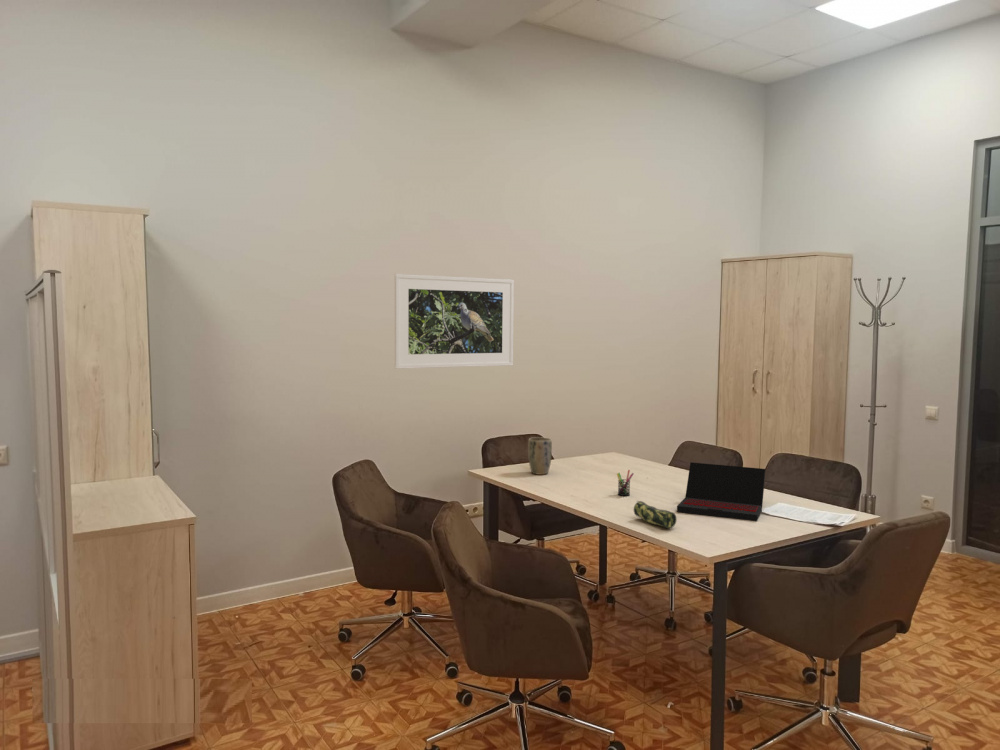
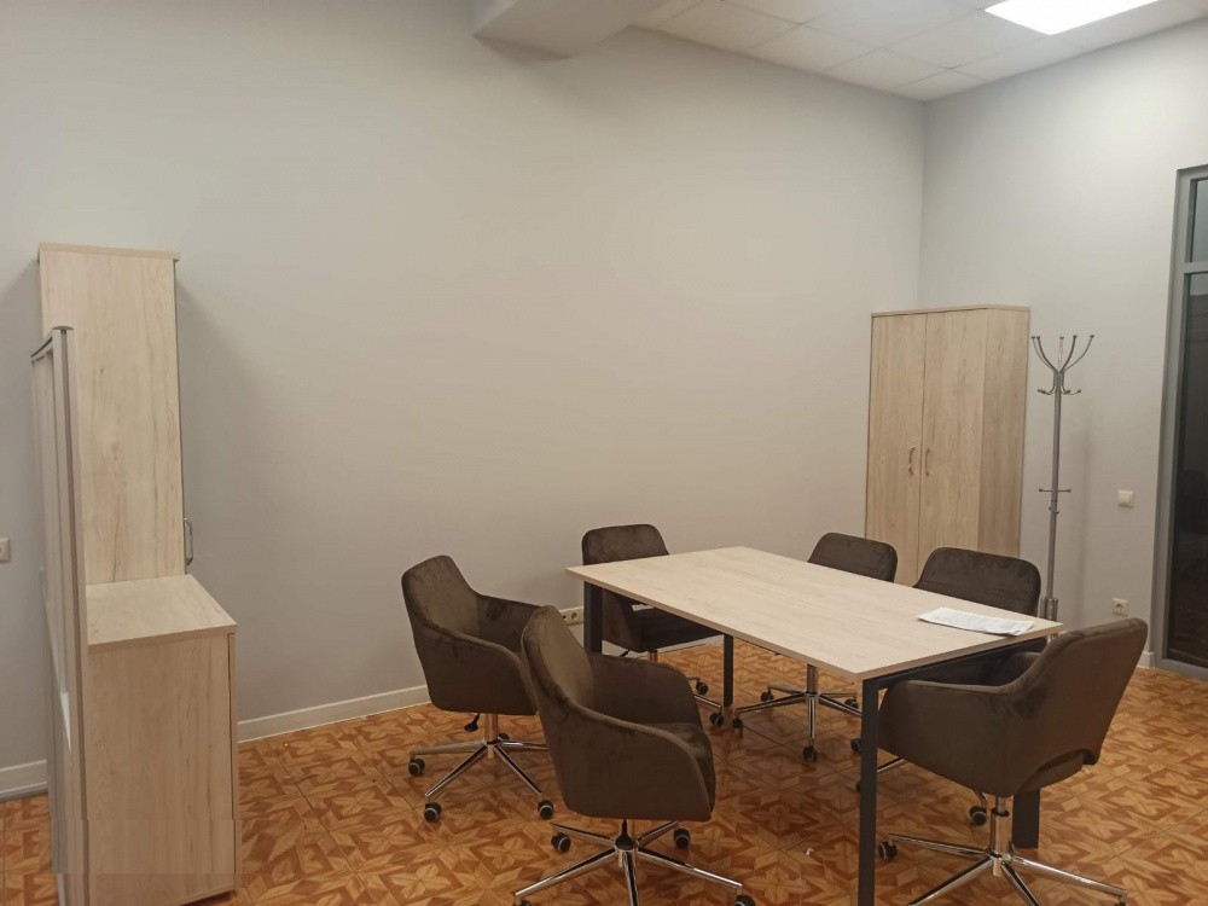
- plant pot [527,436,553,476]
- pen holder [616,469,635,497]
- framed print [394,273,515,370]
- laptop [676,461,767,522]
- pencil case [633,500,678,529]
